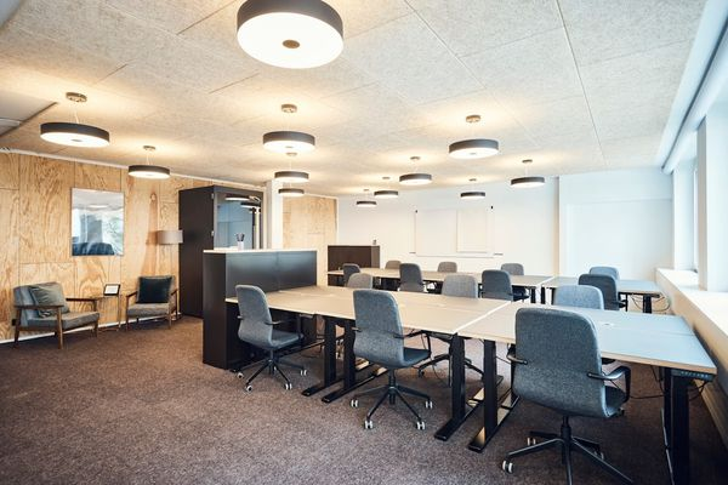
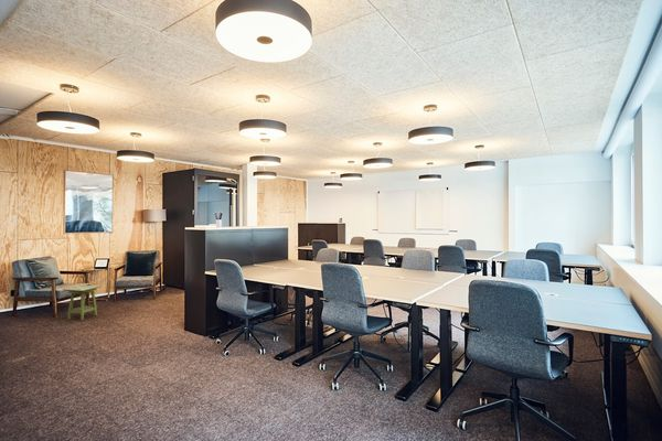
+ side table [62,284,103,322]
